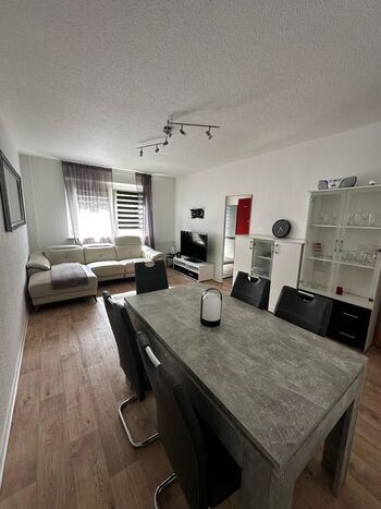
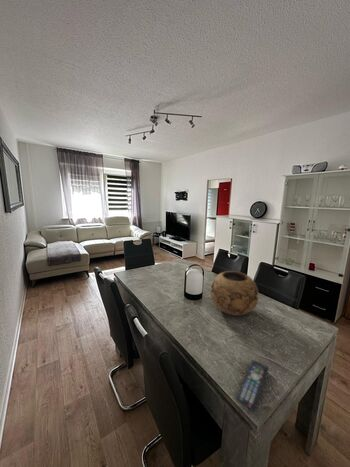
+ remote control [235,359,270,413]
+ decorative bowl [210,270,259,317]
